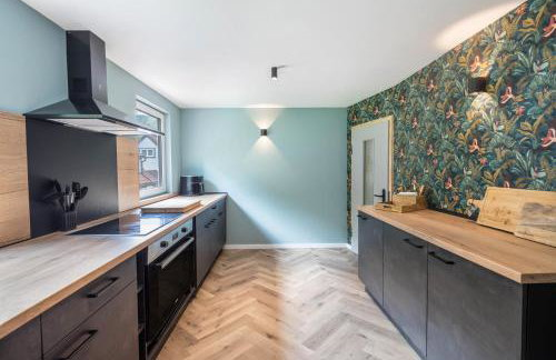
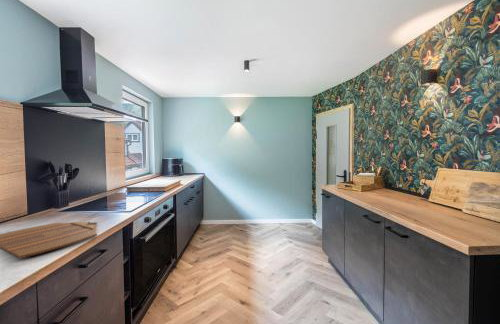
+ cutting board [0,221,98,260]
